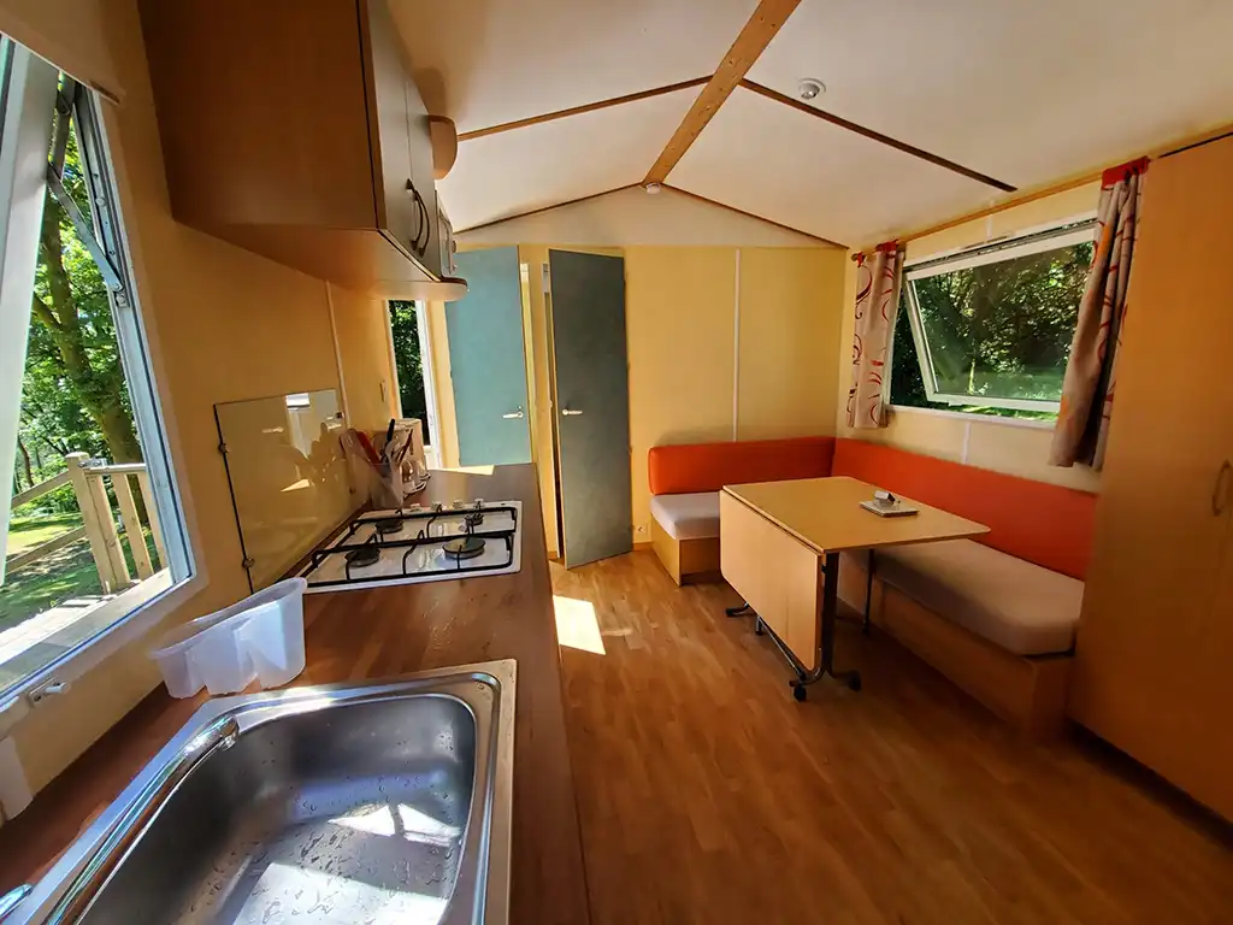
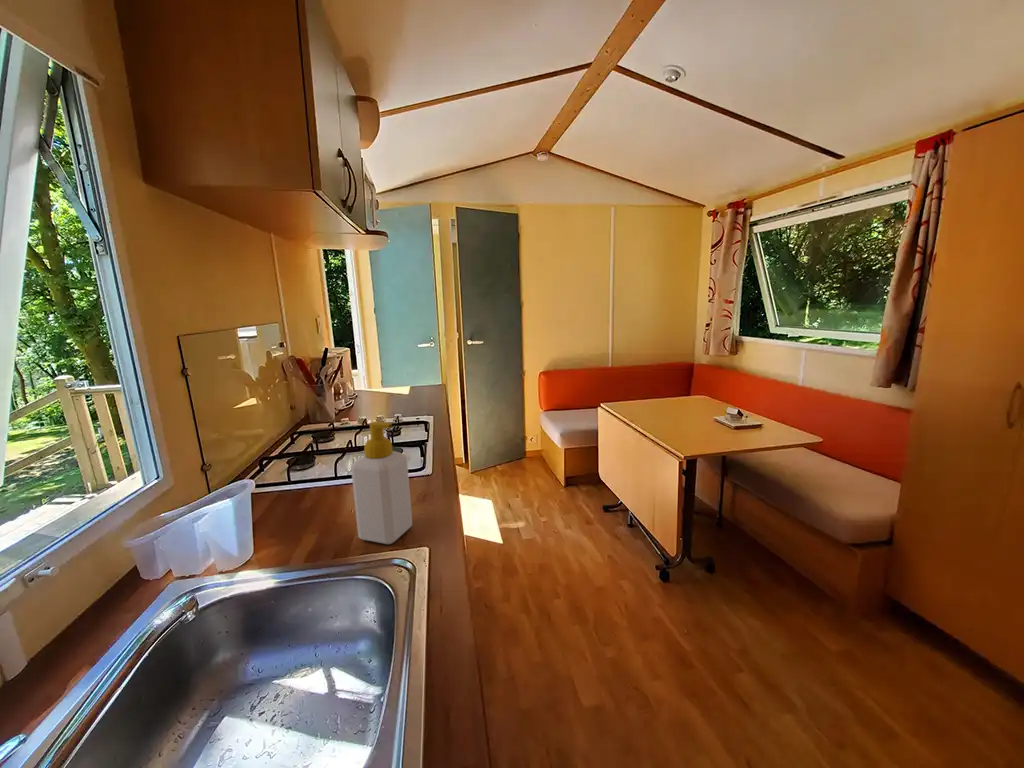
+ soap bottle [350,420,413,545]
